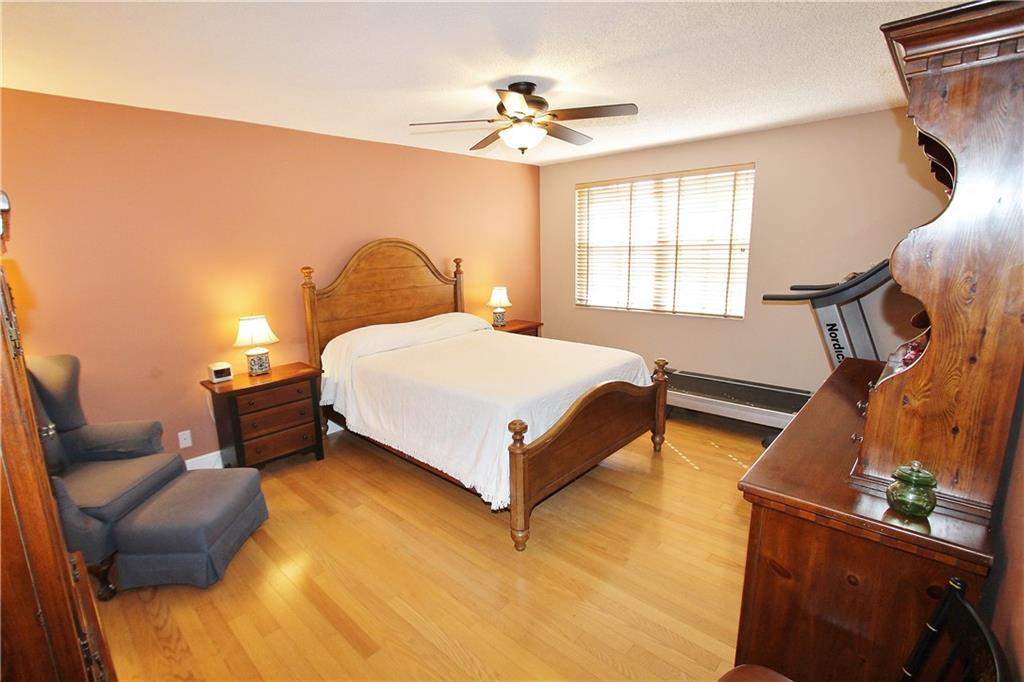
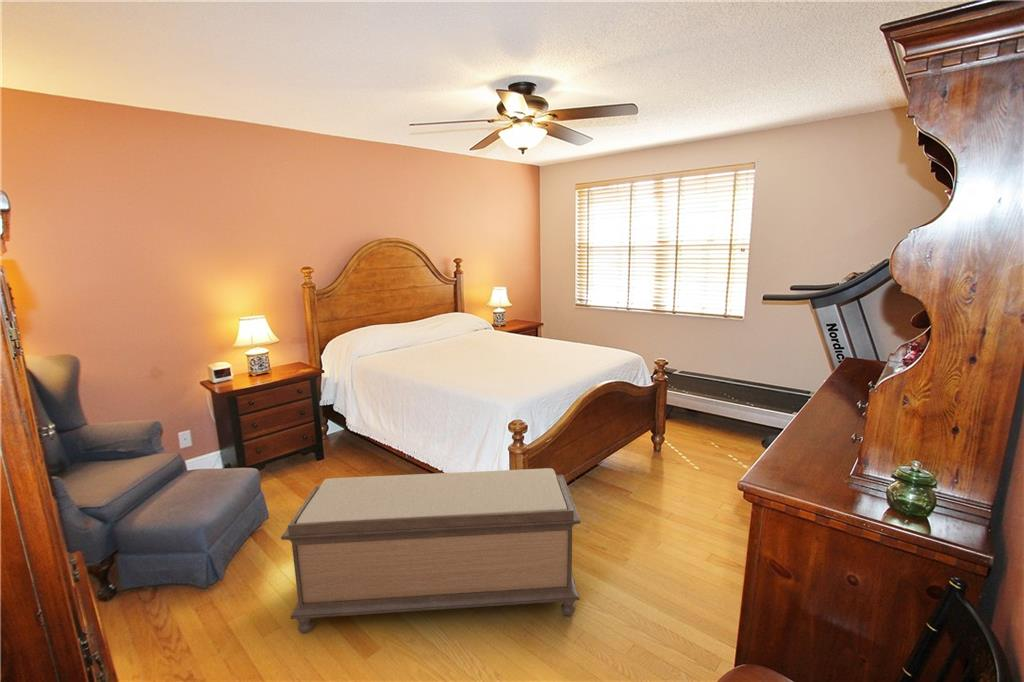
+ bench [280,467,582,635]
